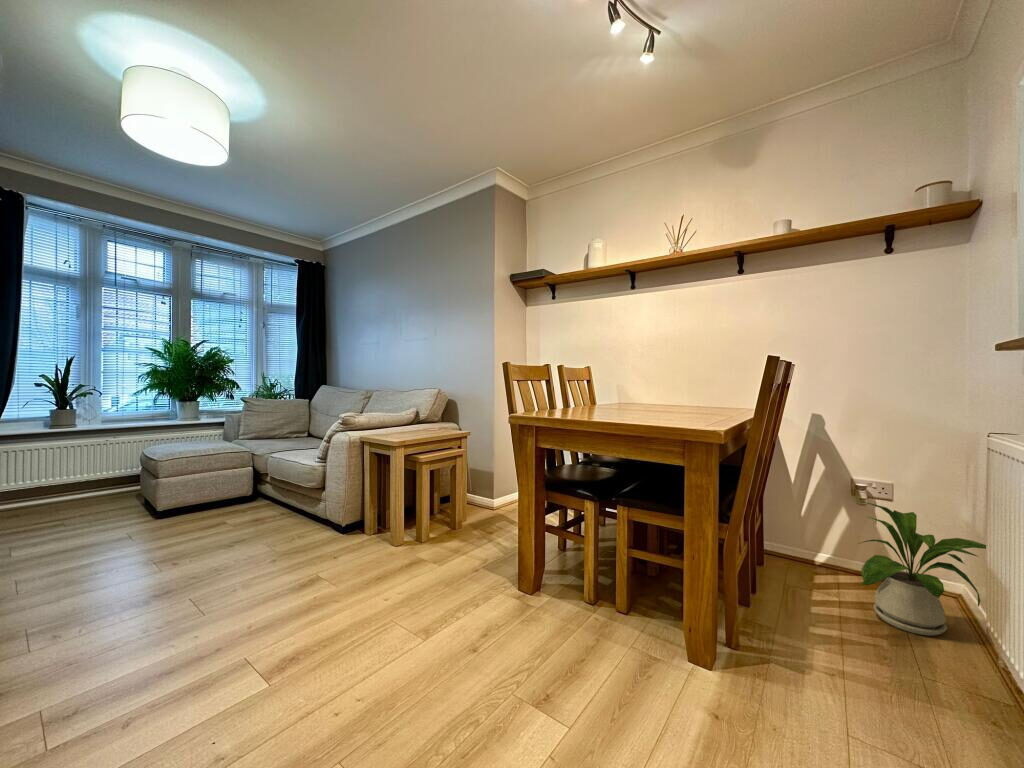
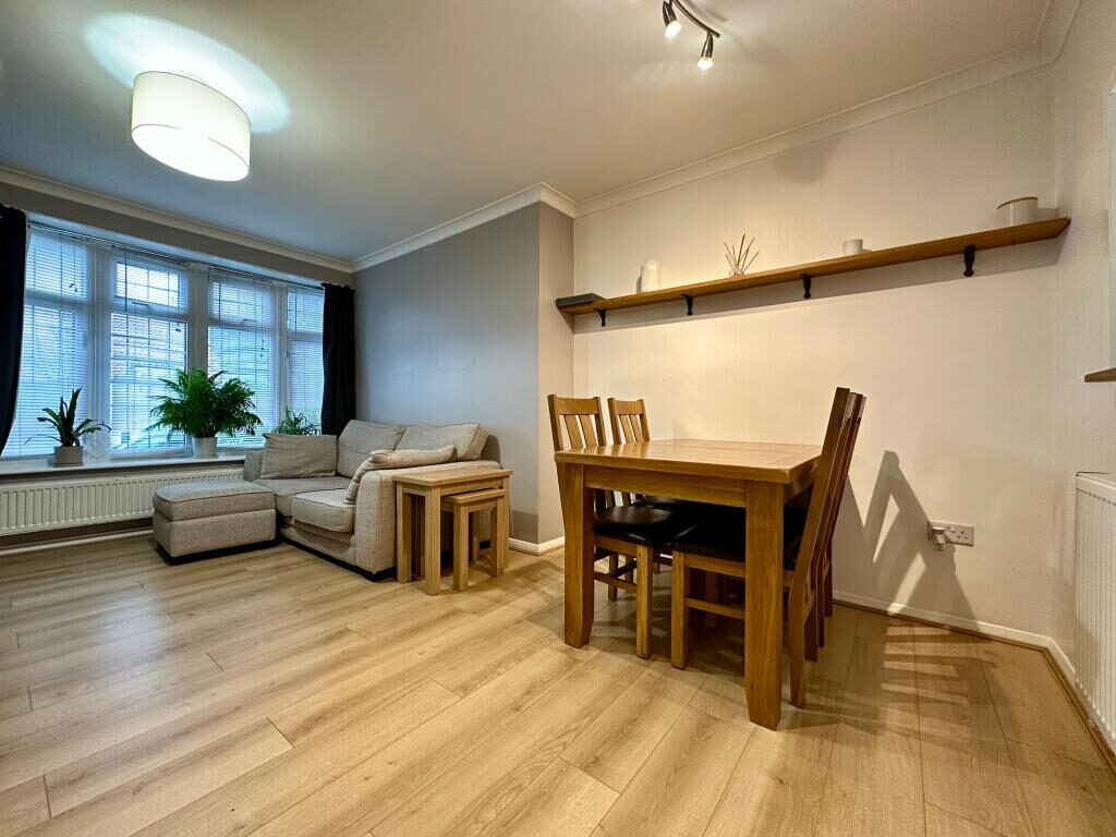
- house plant [855,500,987,637]
